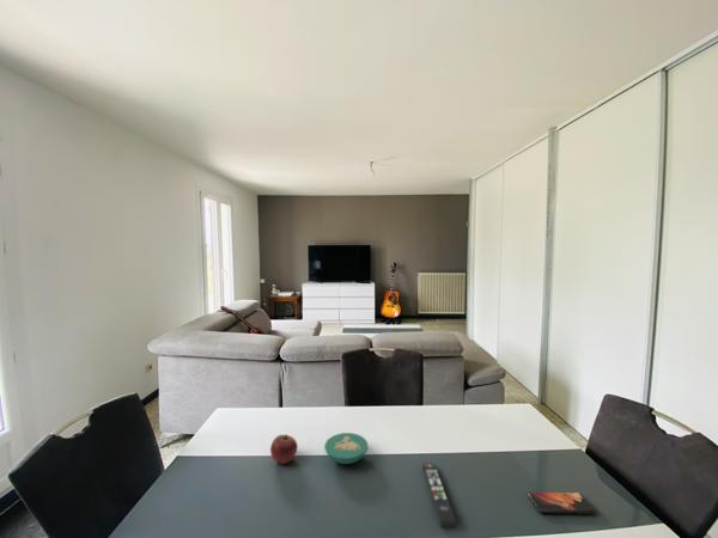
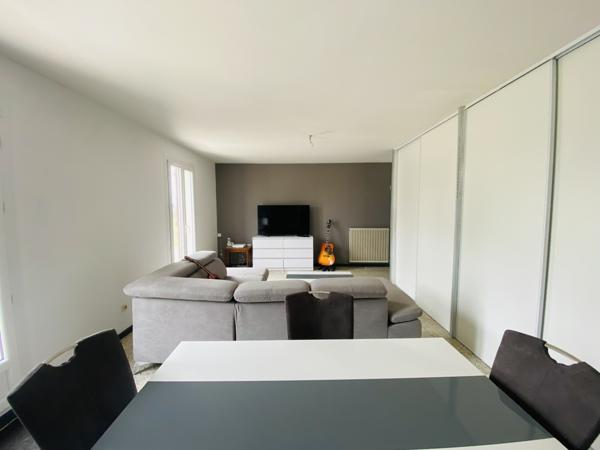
- smartphone [527,491,597,515]
- fruit [269,433,298,465]
- bowl [323,432,370,465]
- remote control [421,463,457,528]
